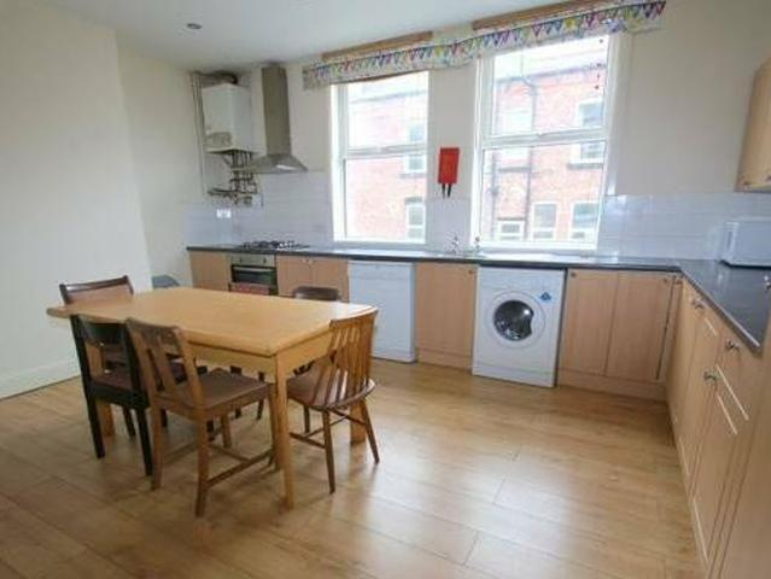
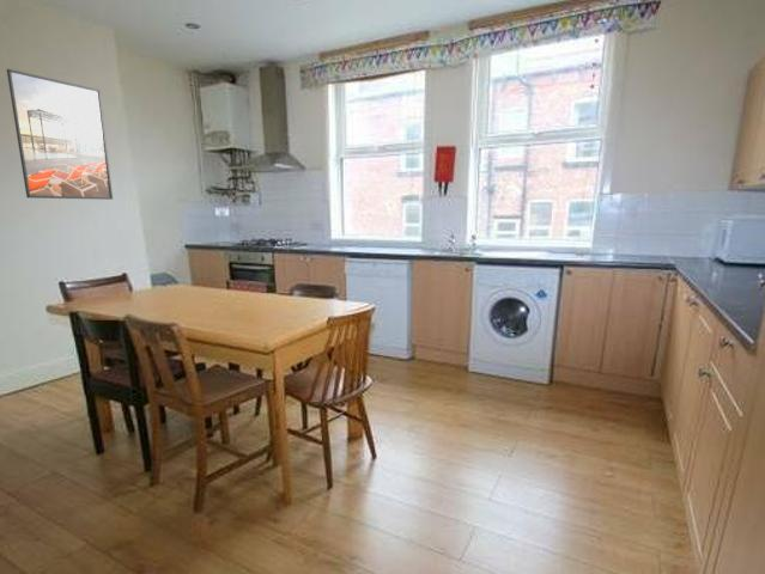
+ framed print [6,68,114,201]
